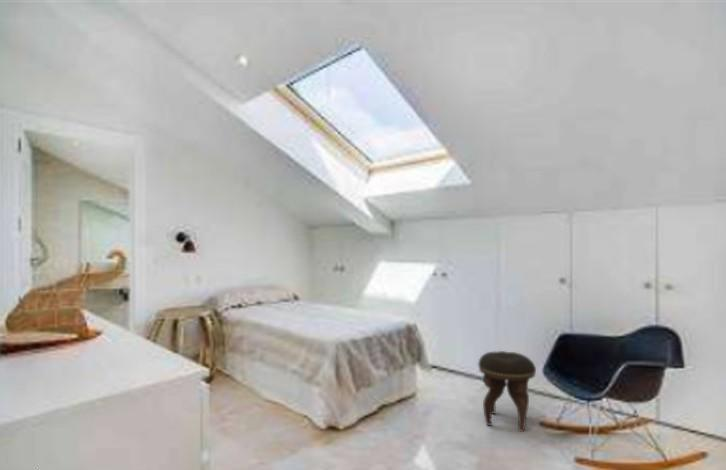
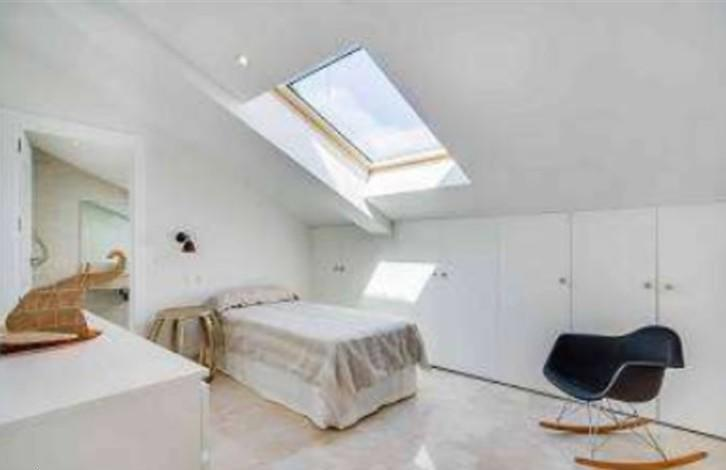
- footstool [477,350,537,433]
